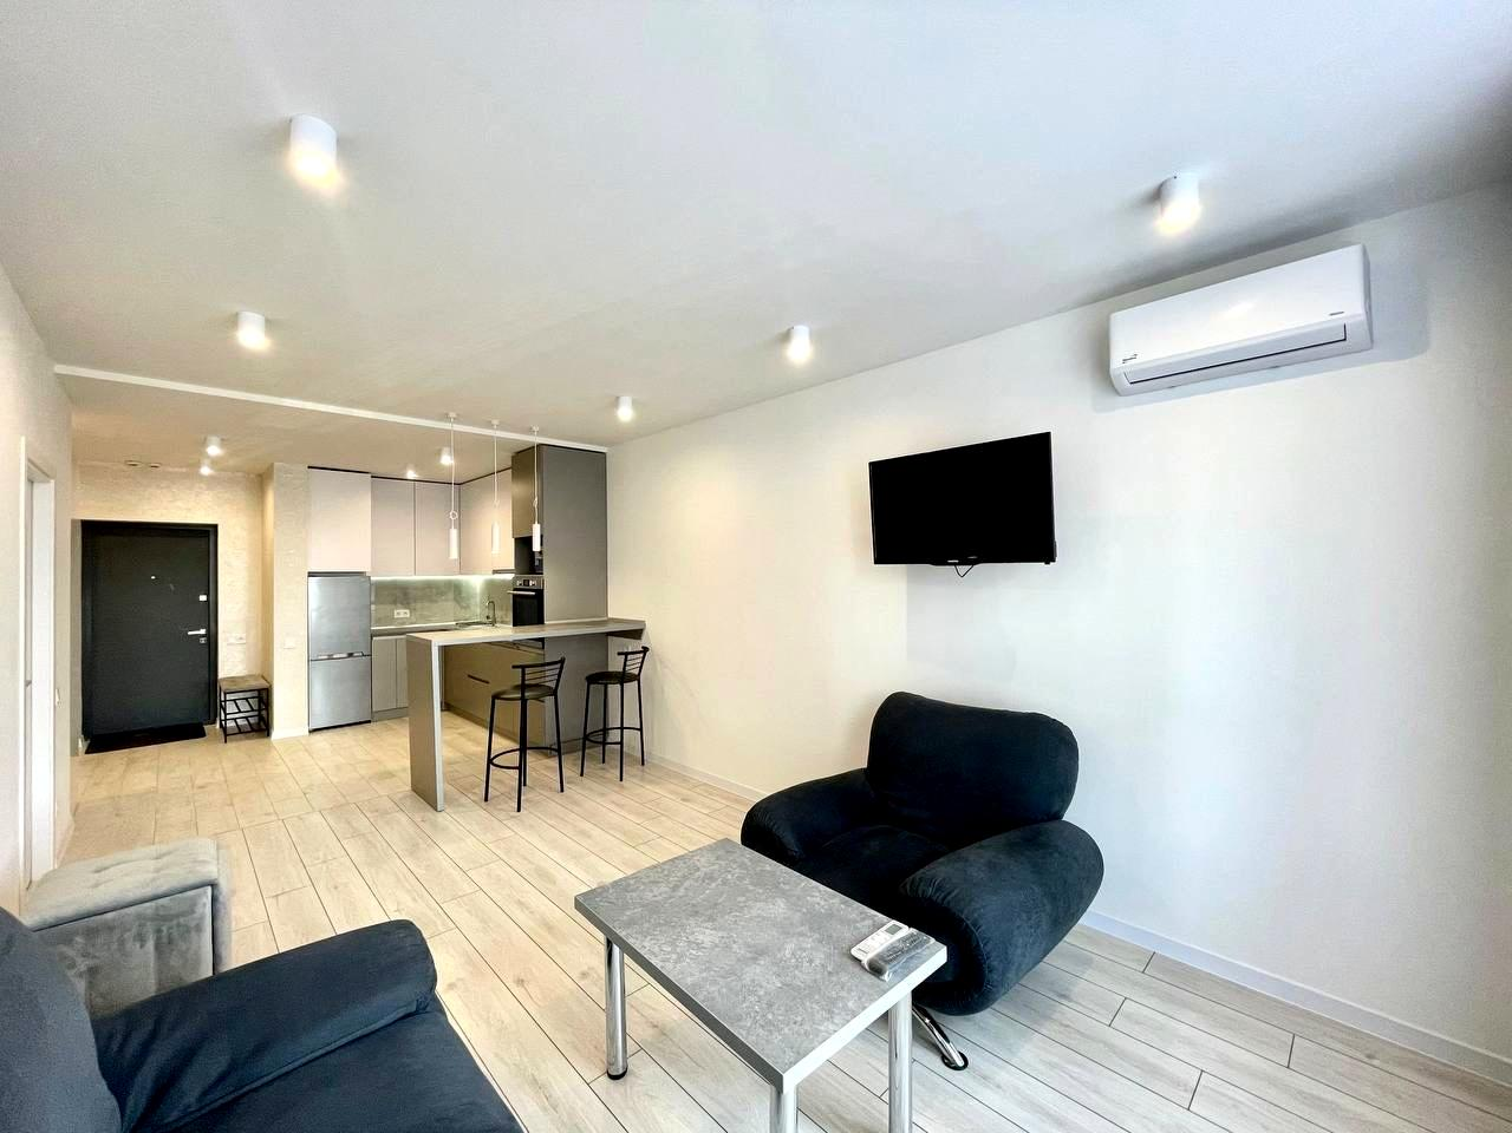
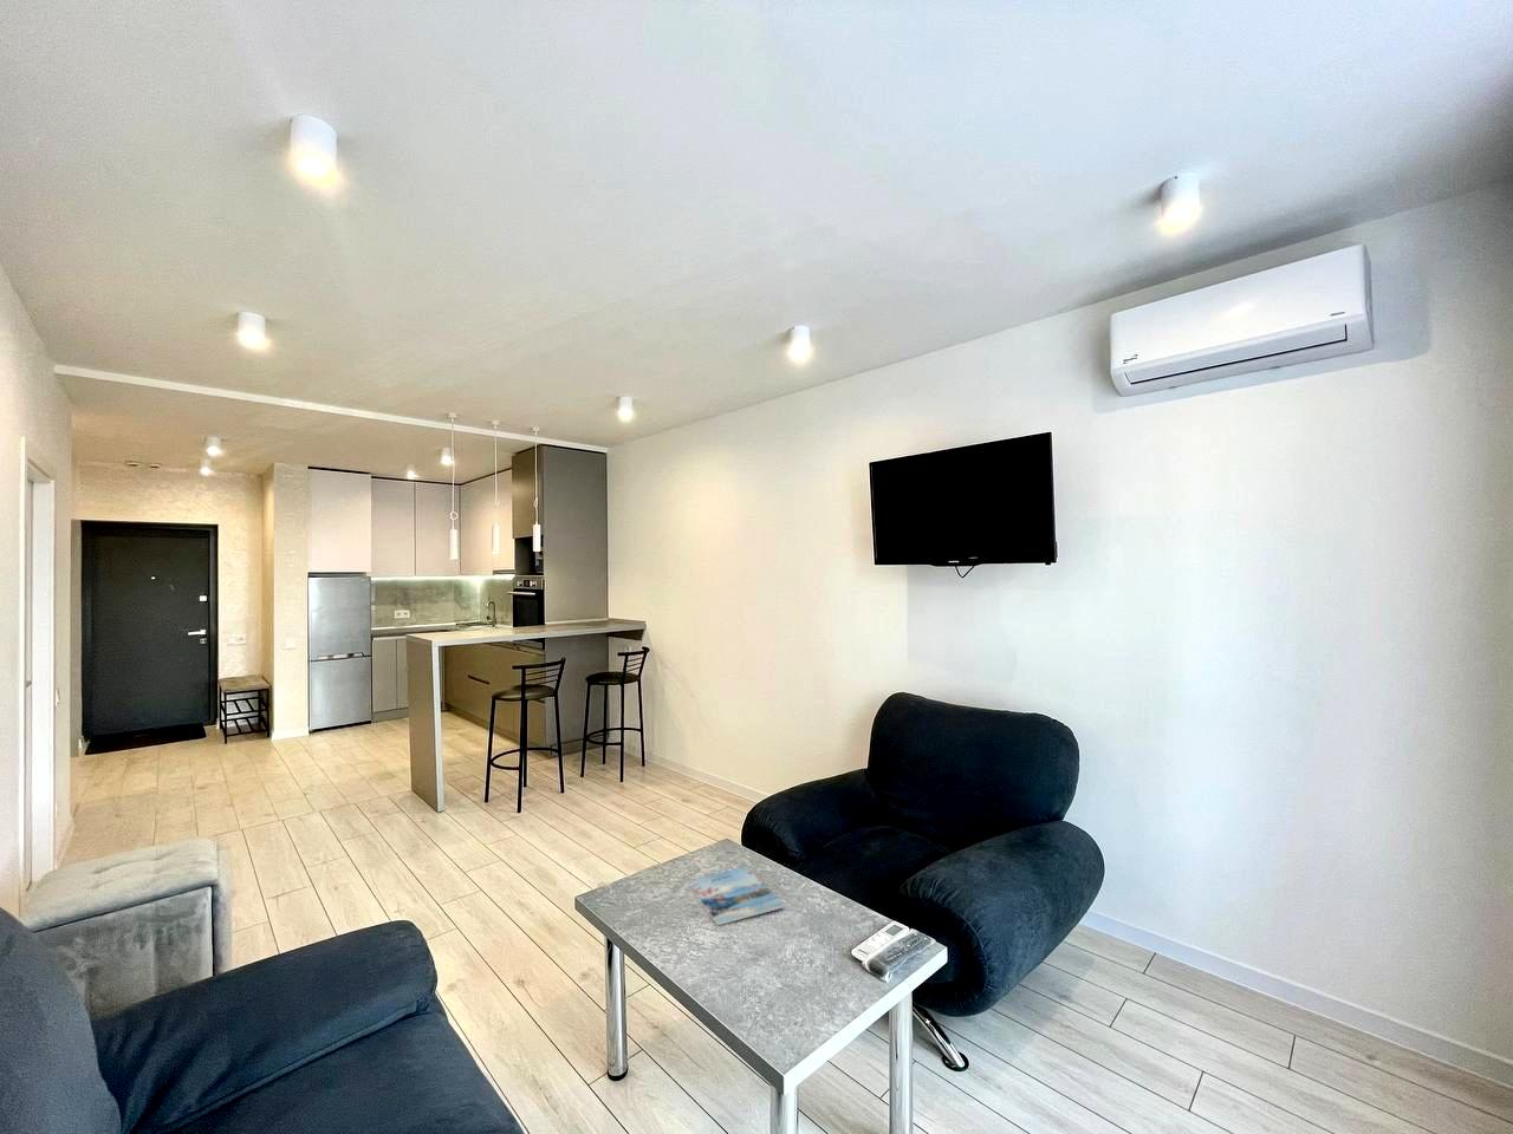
+ magazine [684,866,786,926]
